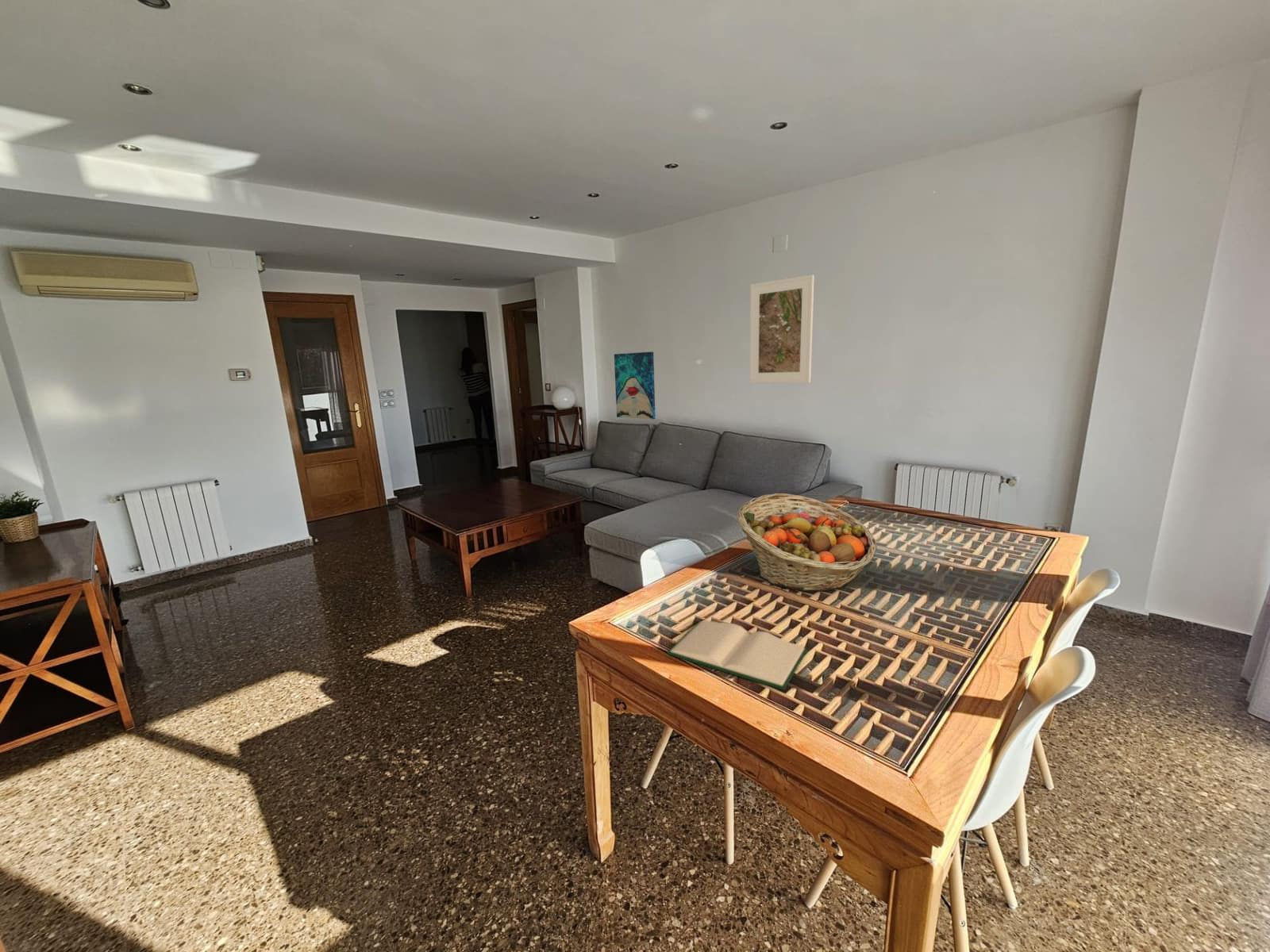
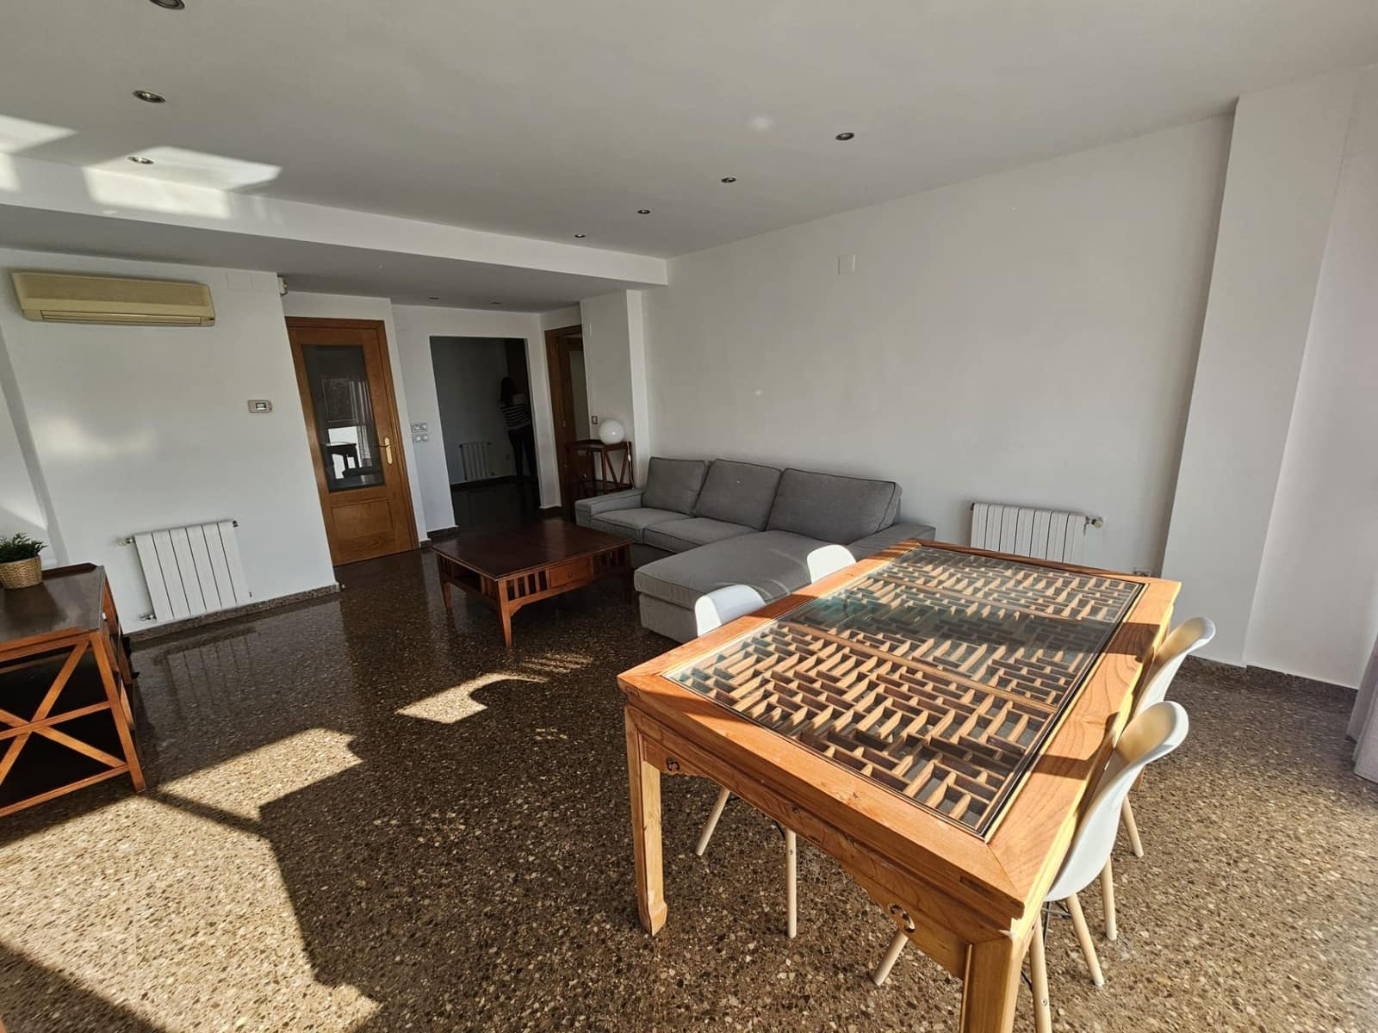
- wall art [614,351,656,420]
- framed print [749,274,815,384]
- fruit basket [737,493,878,593]
- hardback book [667,620,808,691]
